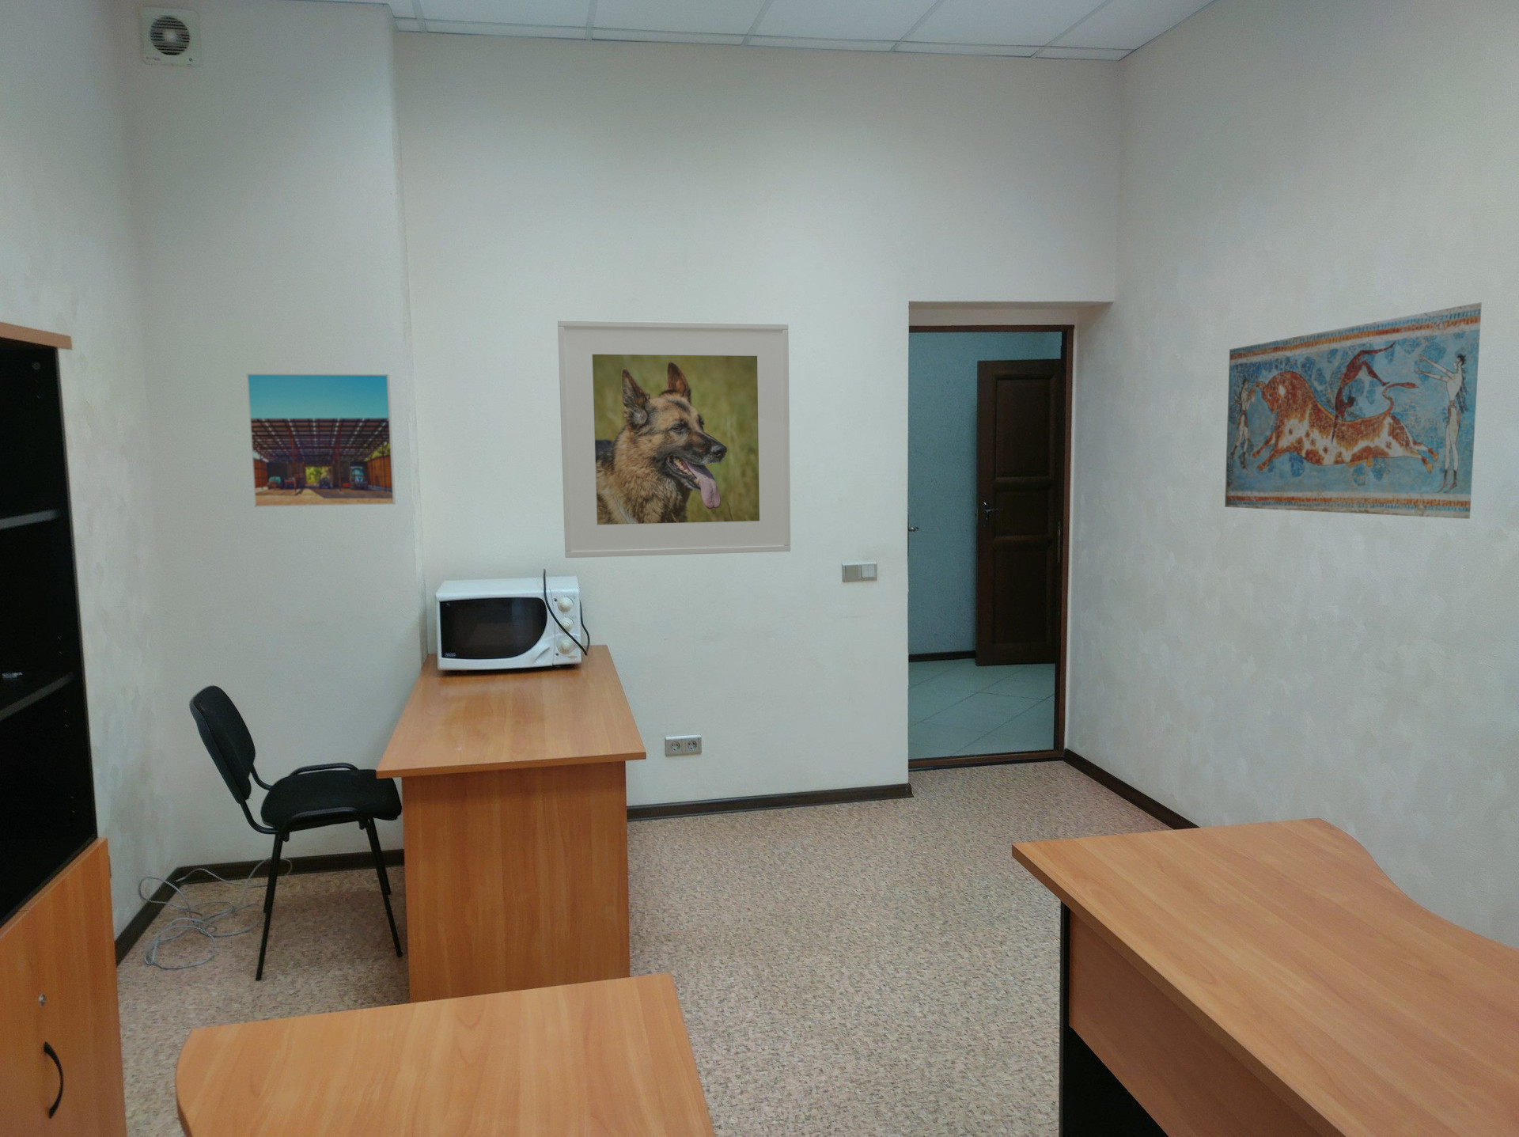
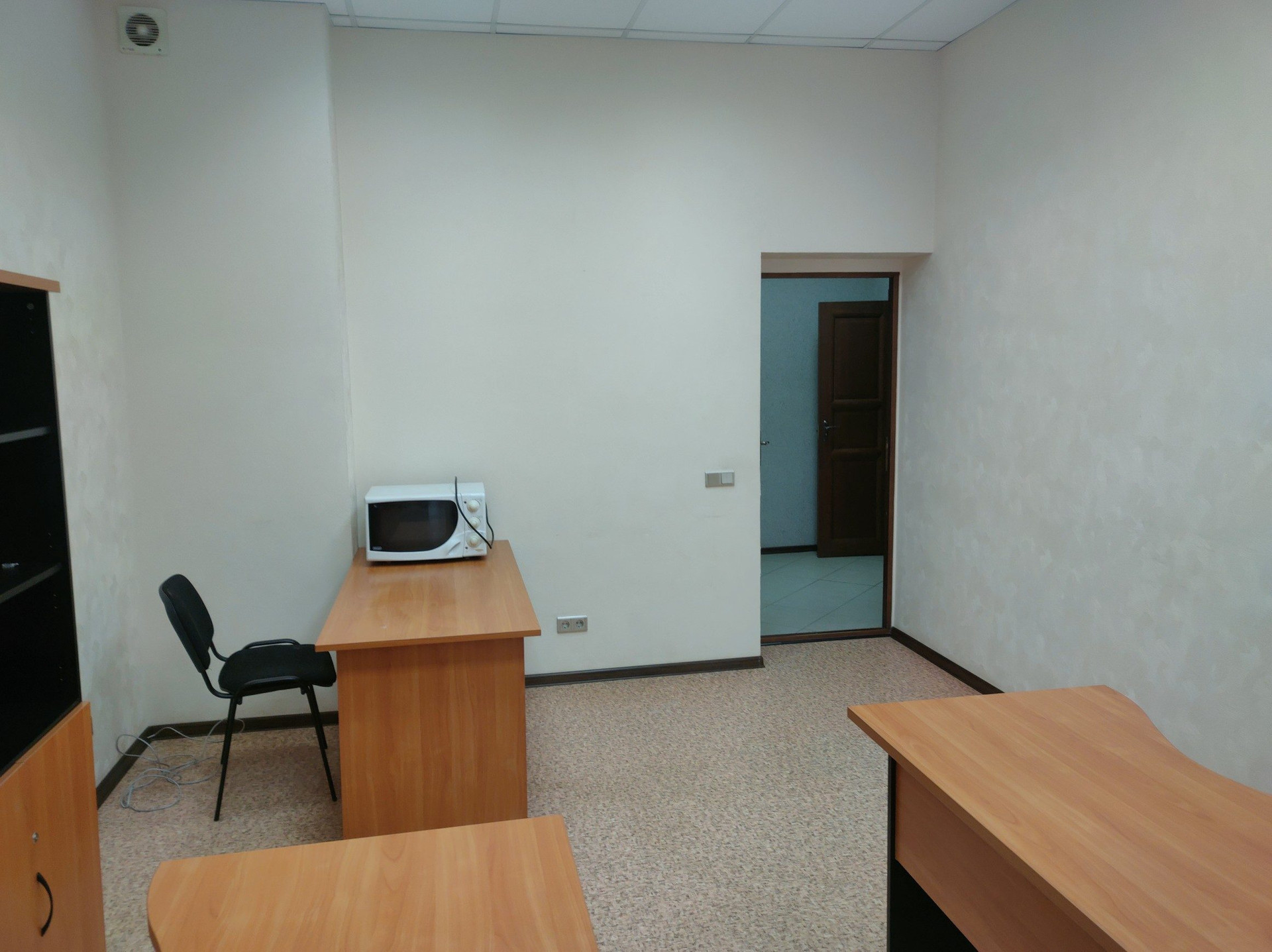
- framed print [246,373,396,508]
- fresco [1224,301,1483,520]
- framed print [556,320,792,559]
